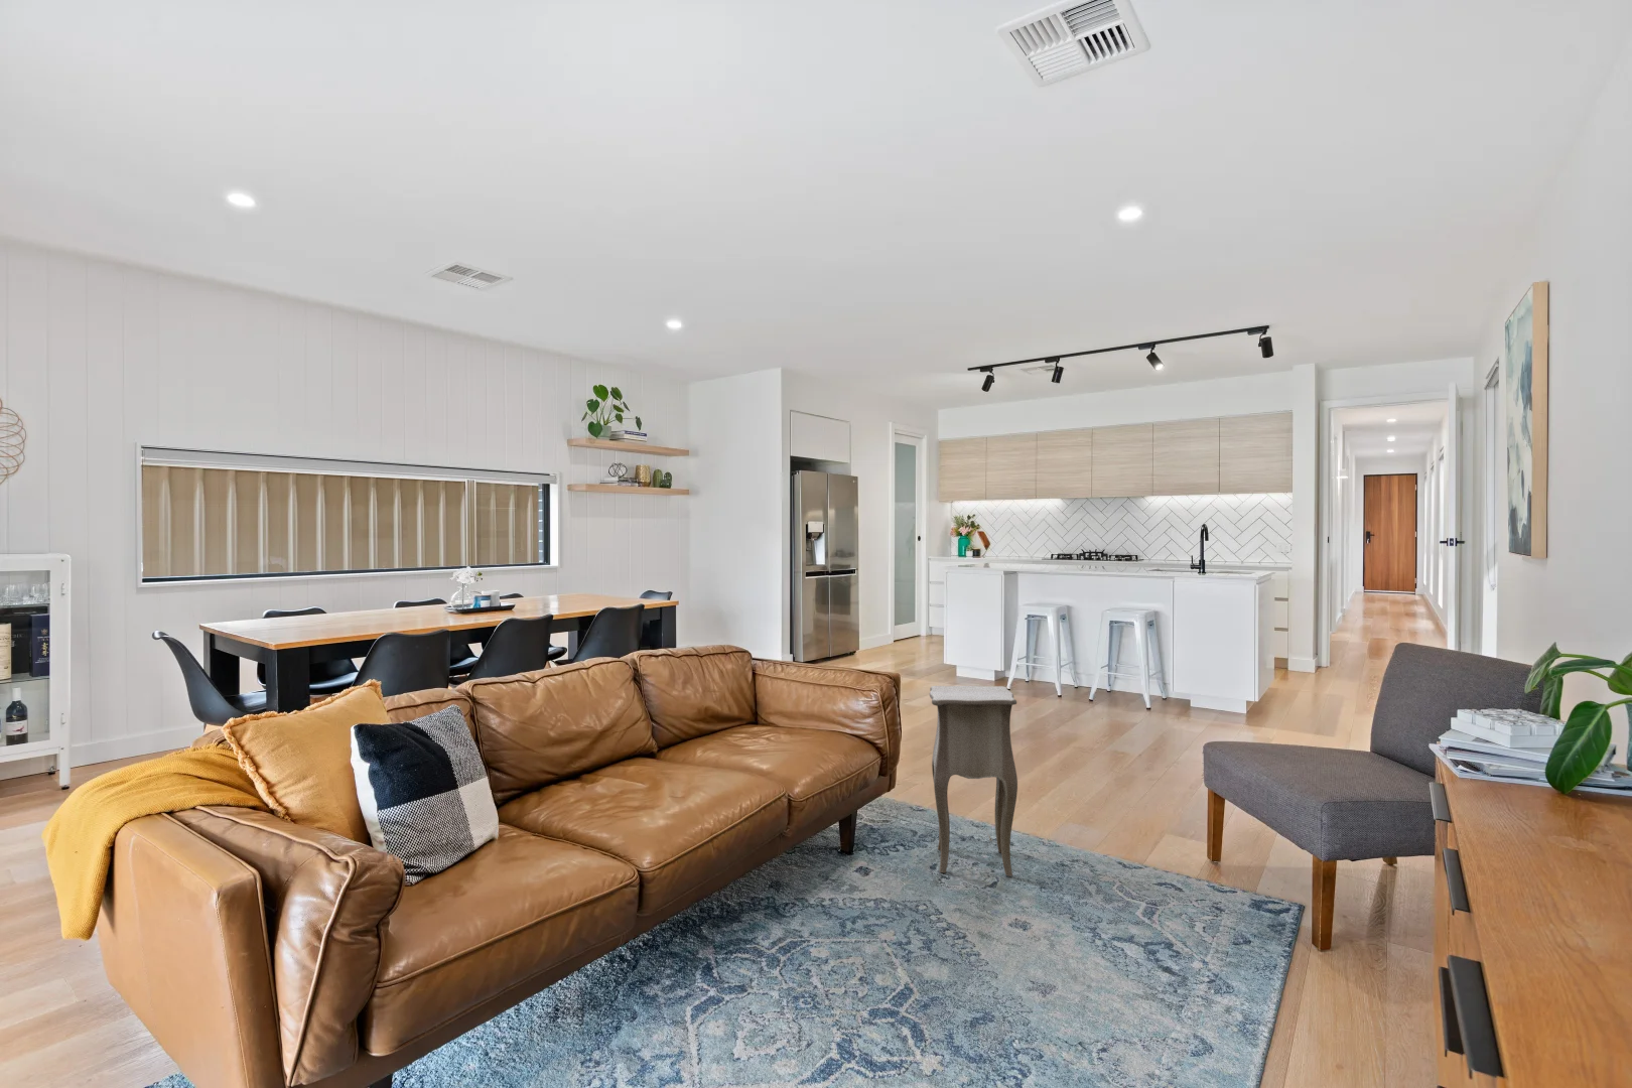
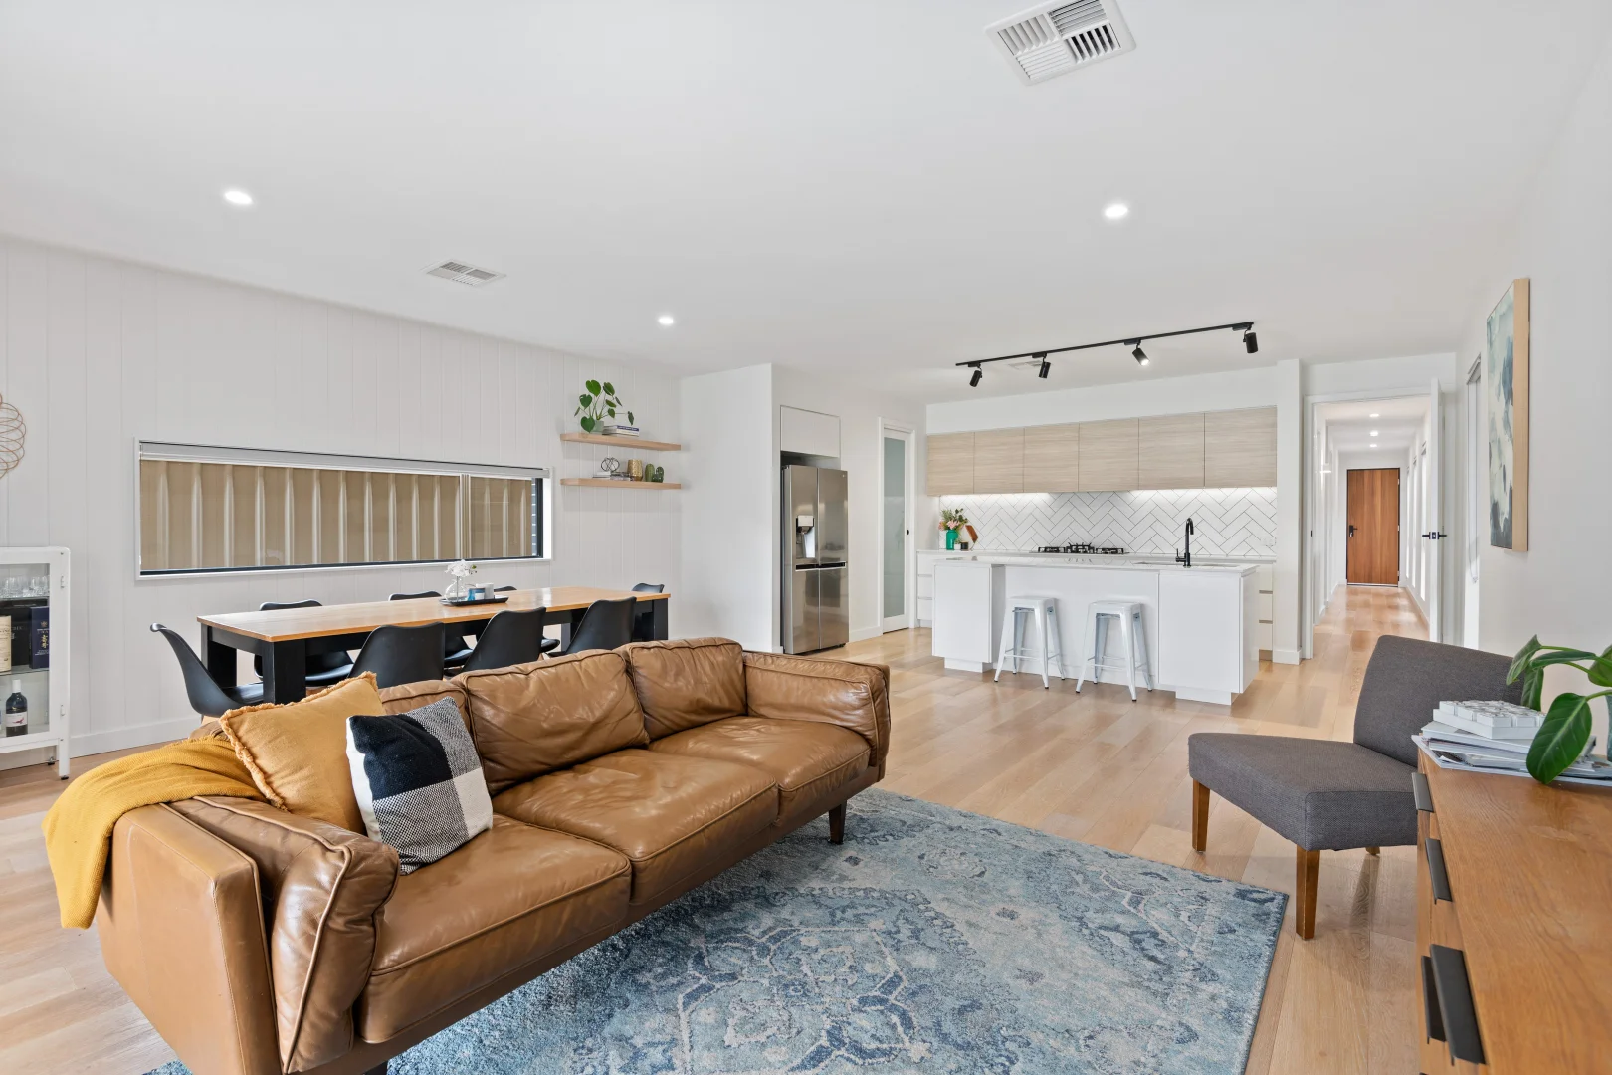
- side table [929,685,1019,878]
